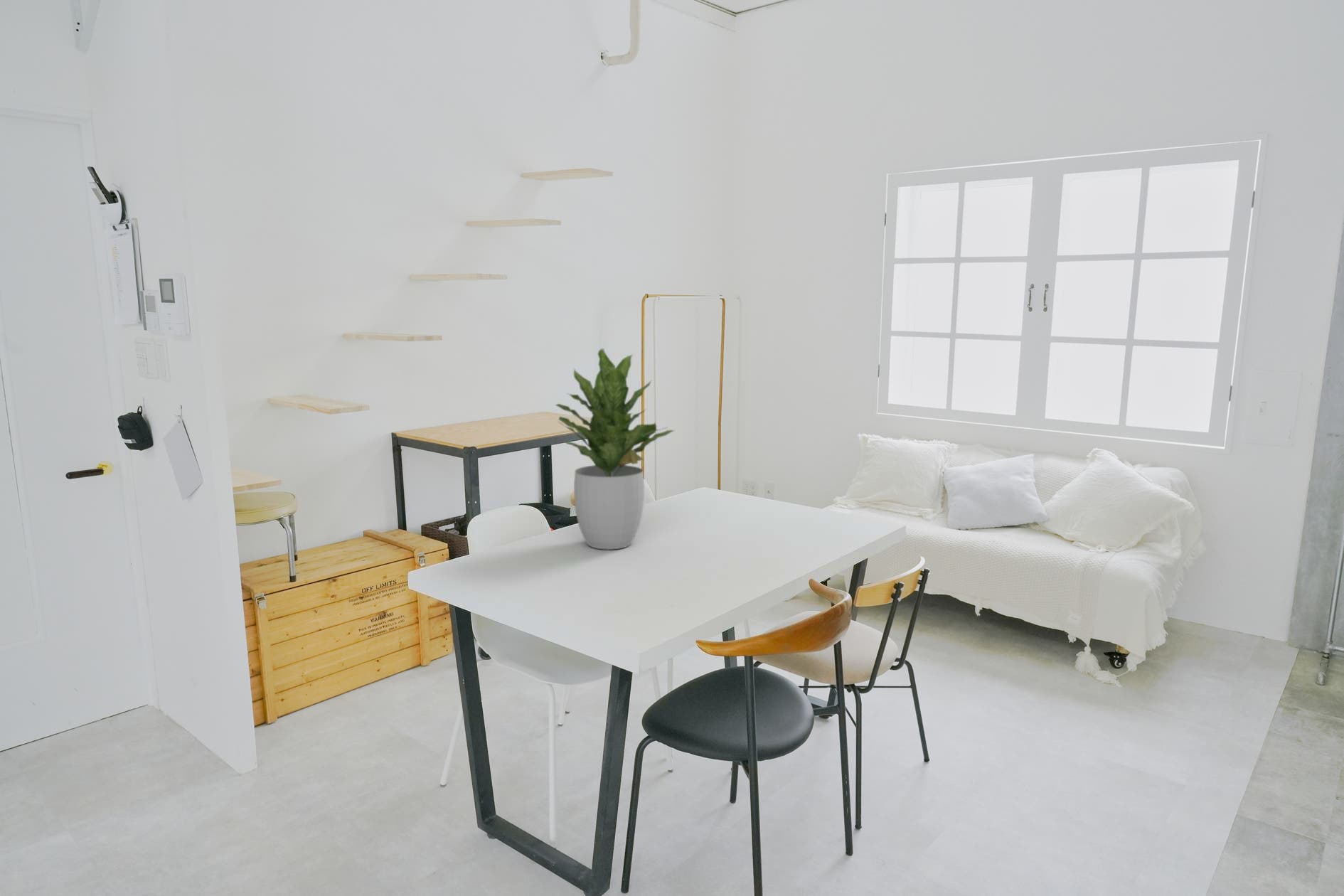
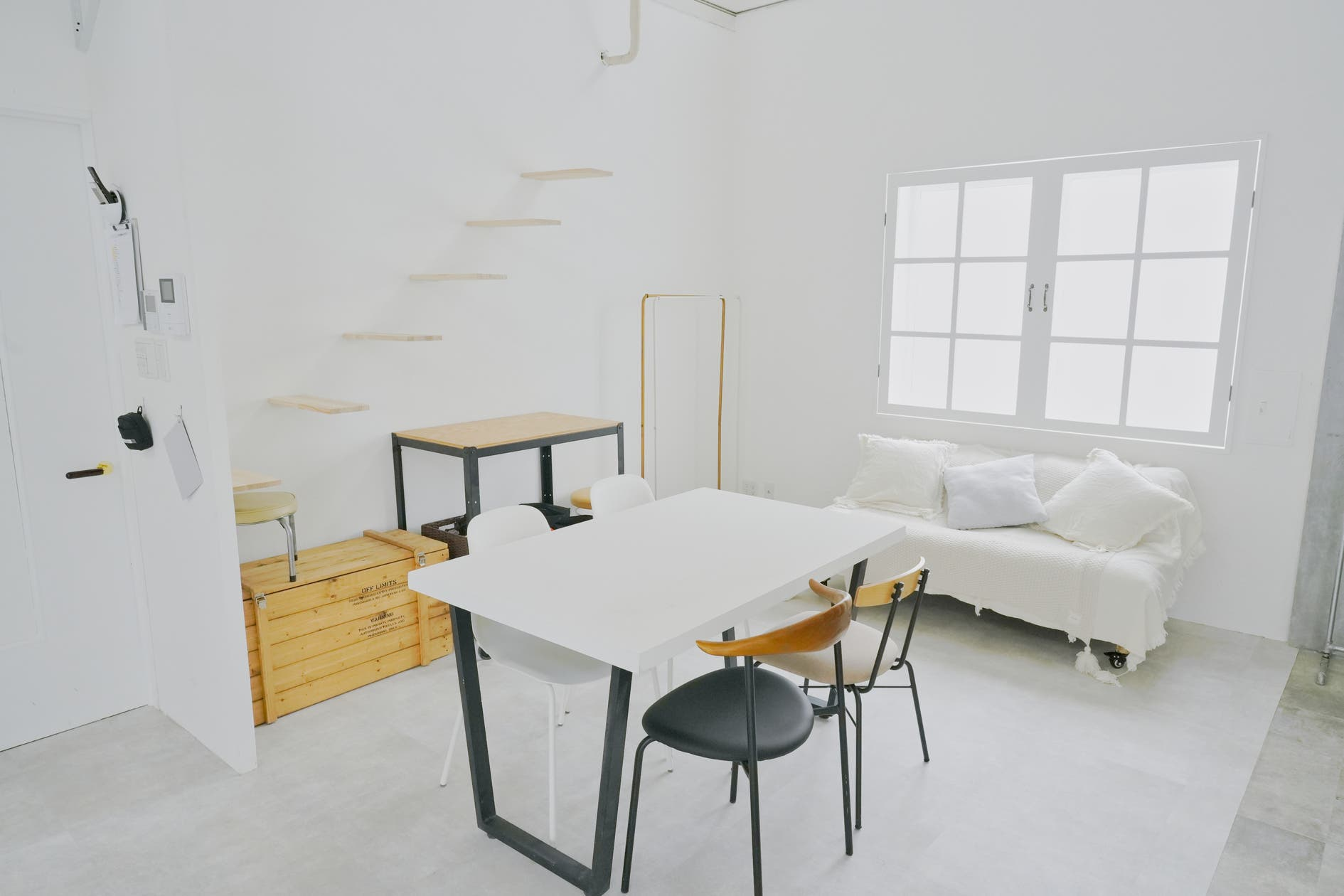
- potted plant [555,348,675,550]
